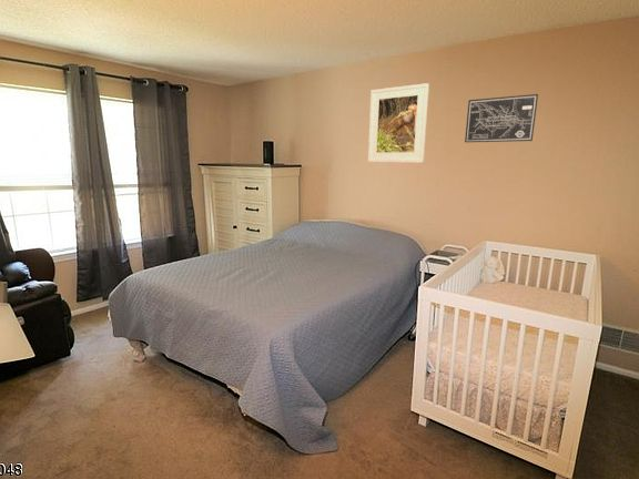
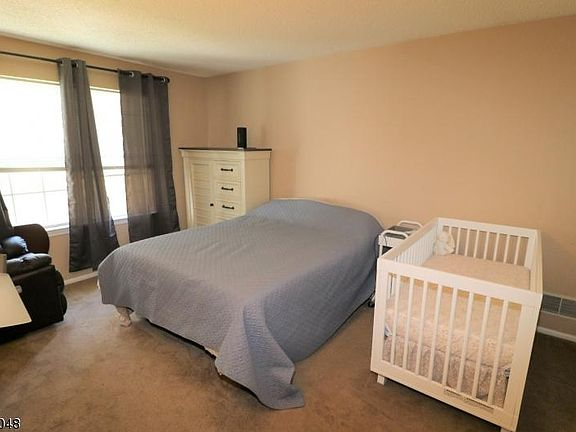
- wall art [464,93,539,143]
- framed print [367,82,430,163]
